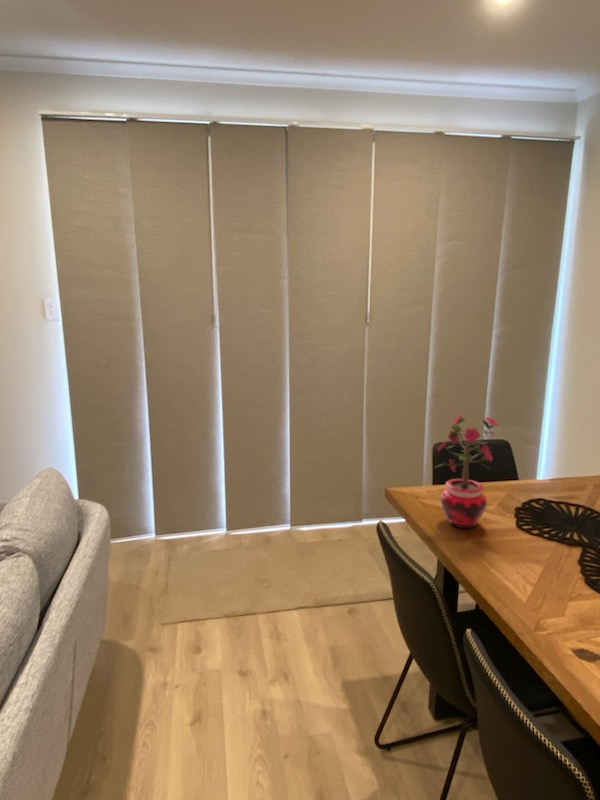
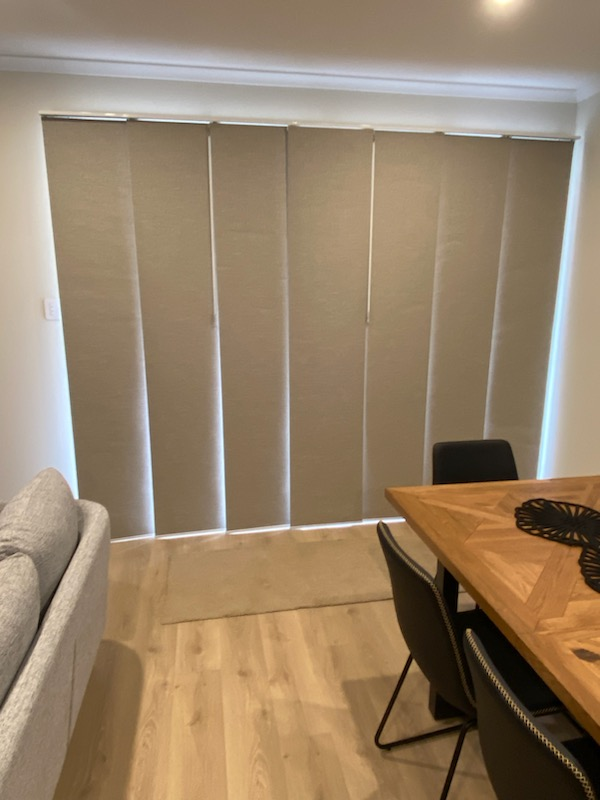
- potted plant [434,413,499,529]
